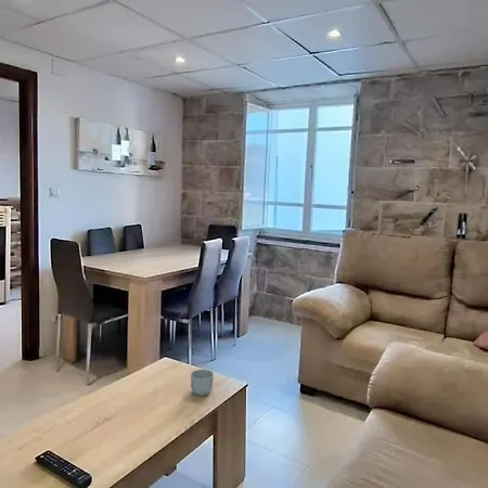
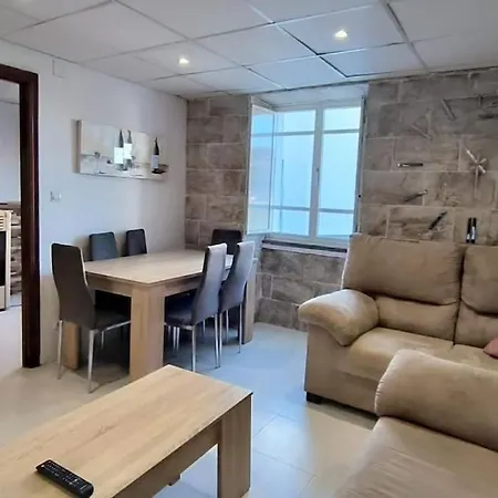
- mug [190,369,215,397]
